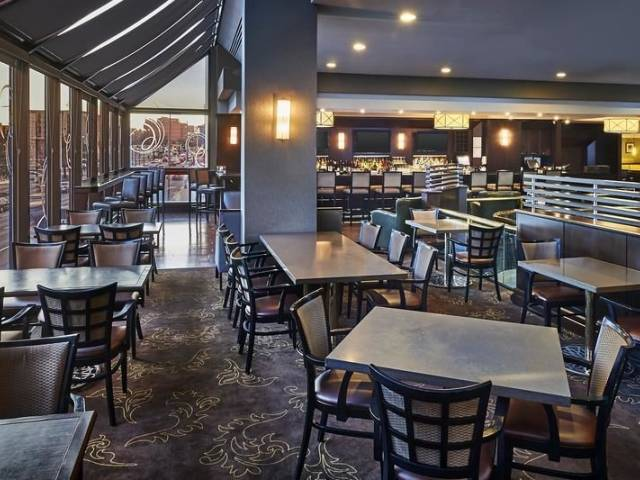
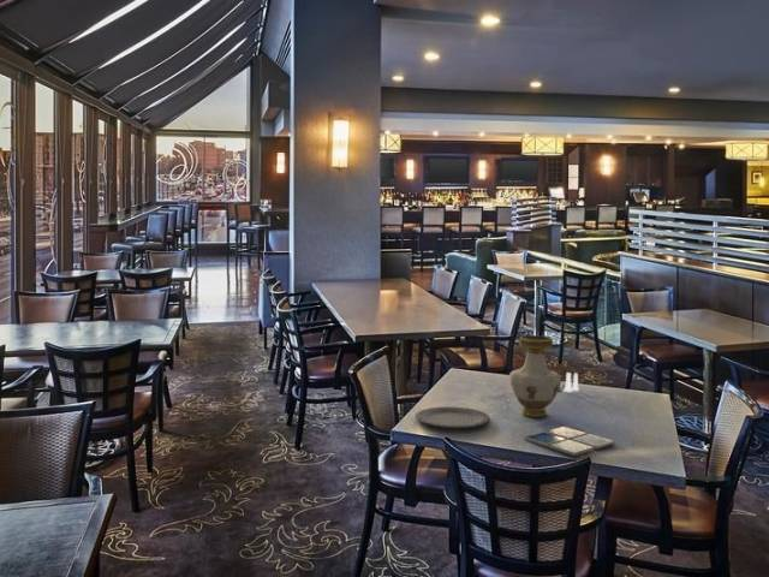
+ vase [508,334,562,418]
+ plate [415,405,491,429]
+ salt and pepper shaker set [558,371,580,393]
+ drink coaster [523,426,616,457]
